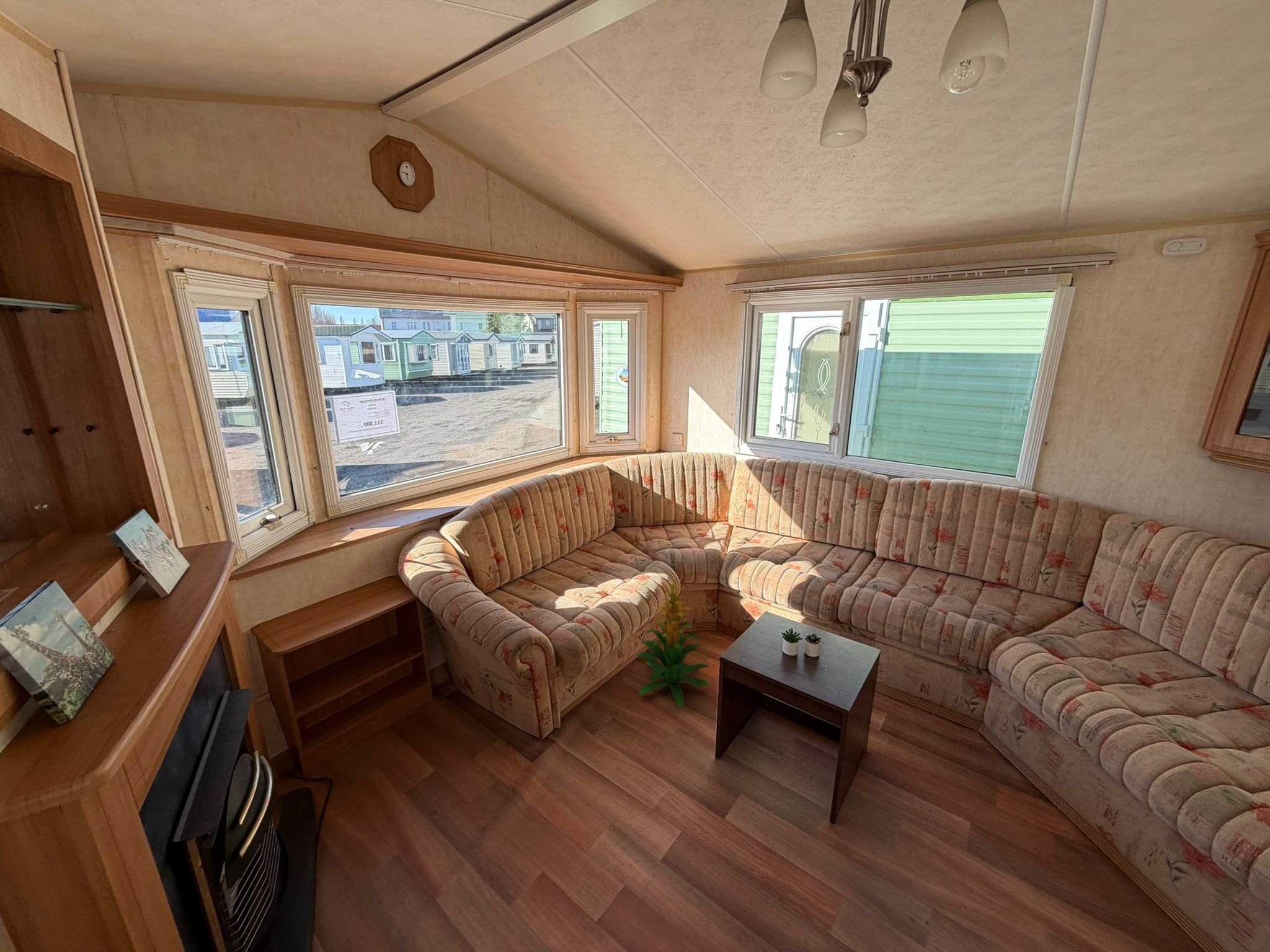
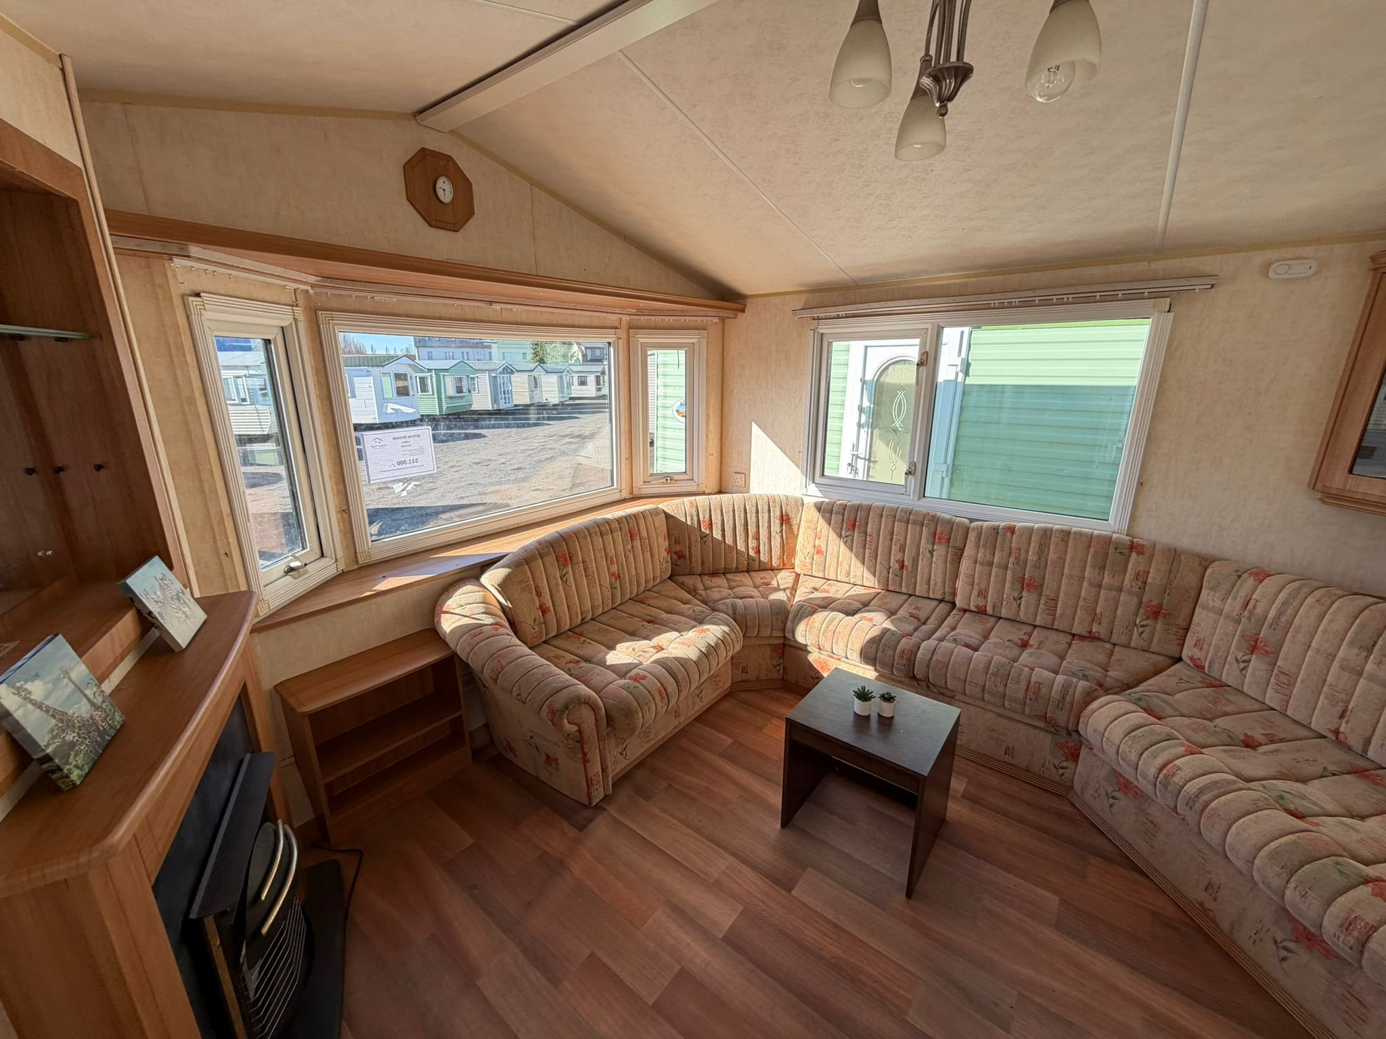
- indoor plant [636,578,712,708]
